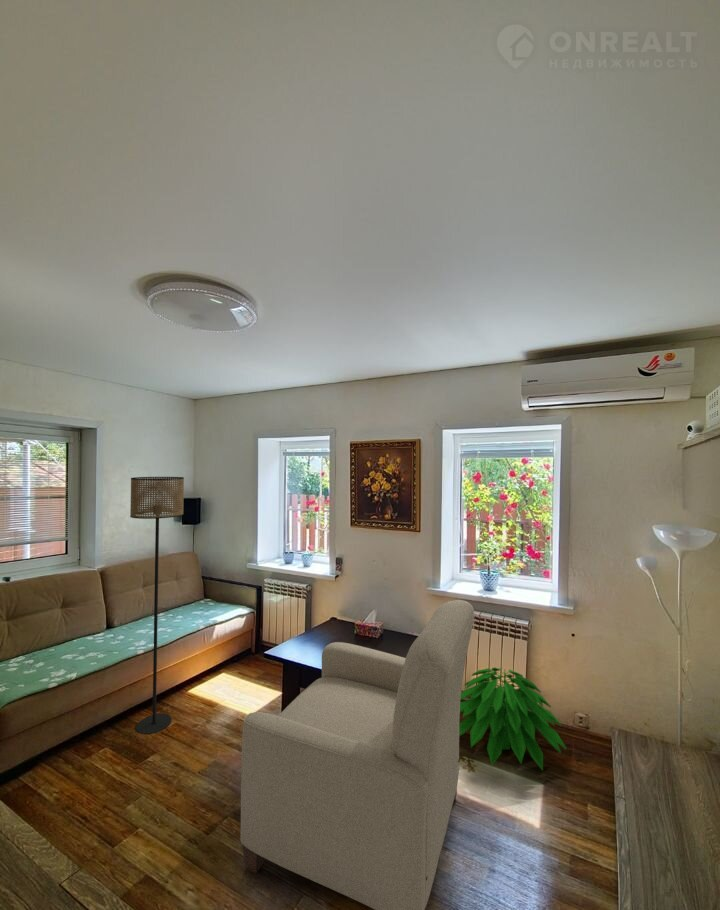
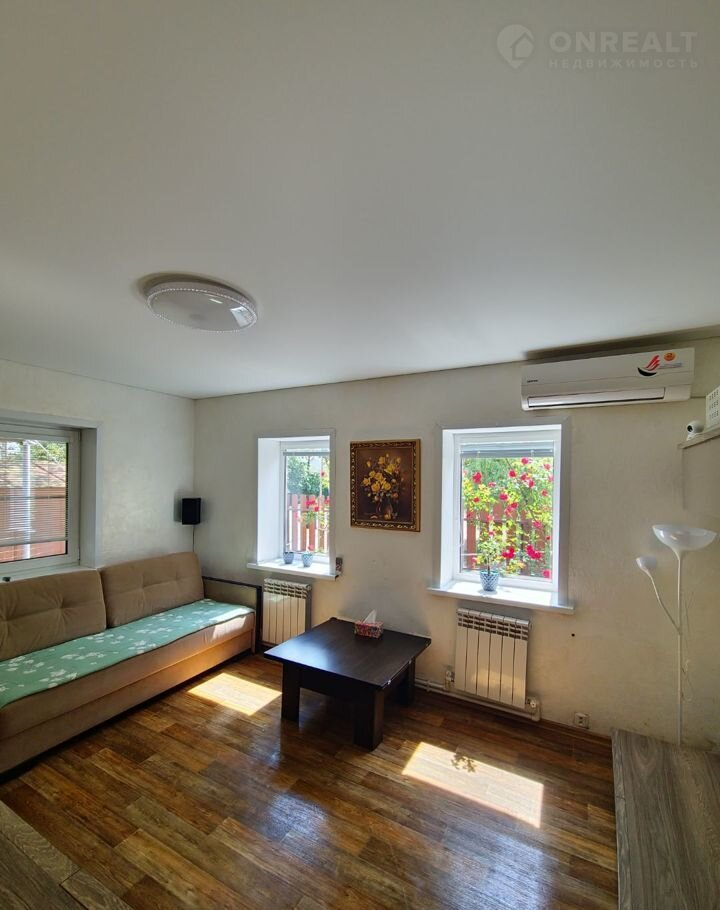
- chair [239,599,475,910]
- indoor plant [459,666,567,772]
- floor lamp [129,476,185,735]
